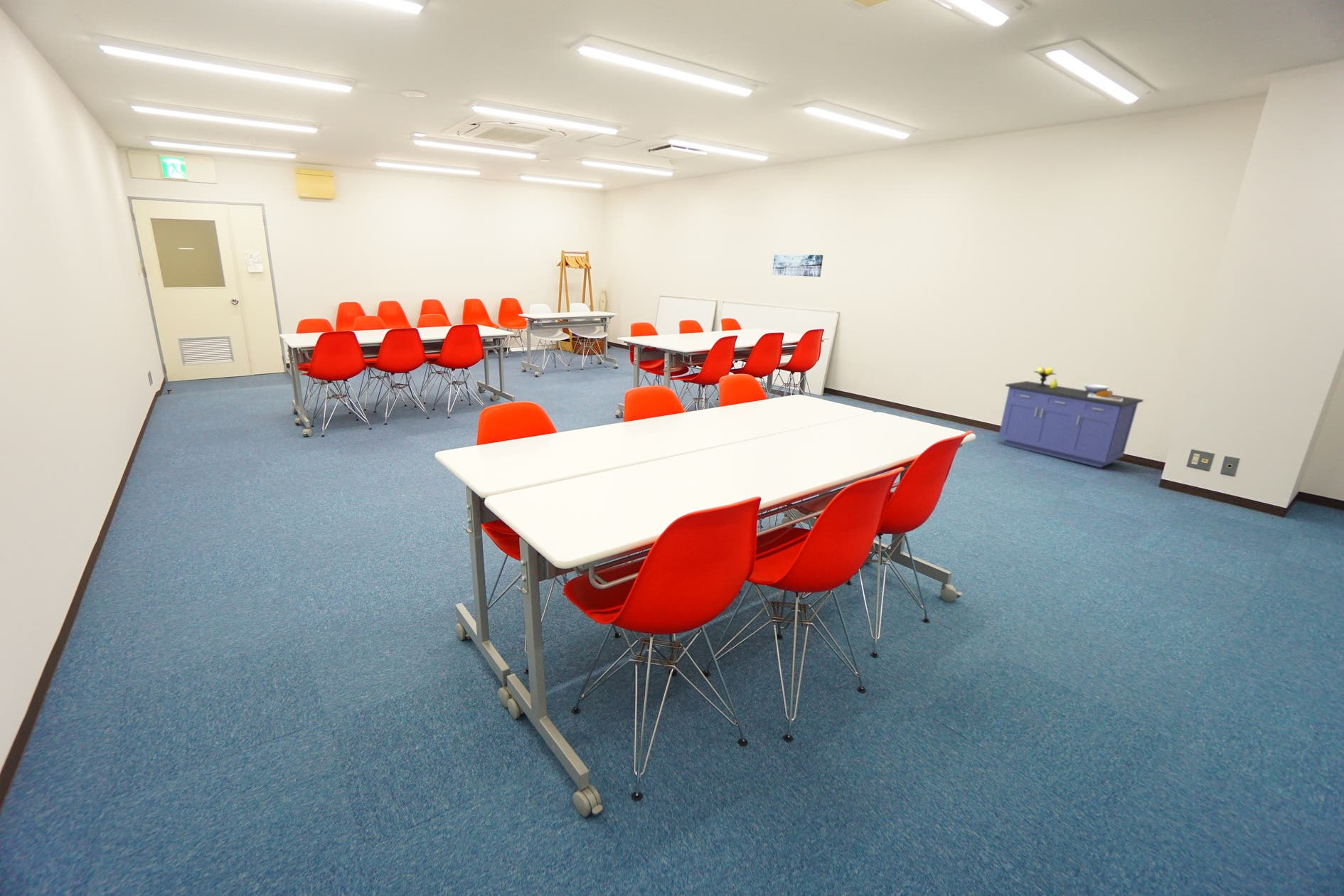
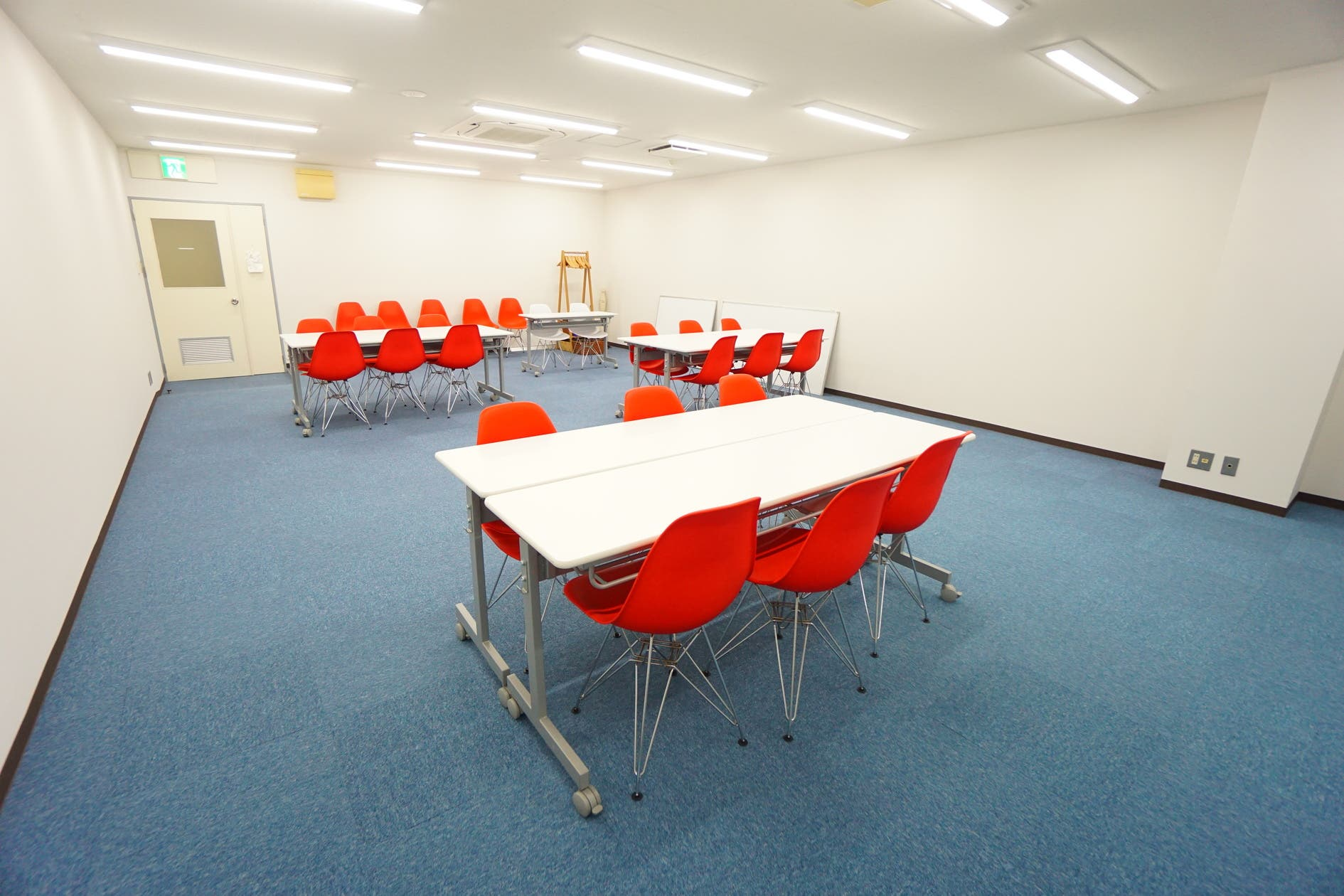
- storage cabinet [998,366,1144,469]
- wall art [772,254,823,277]
